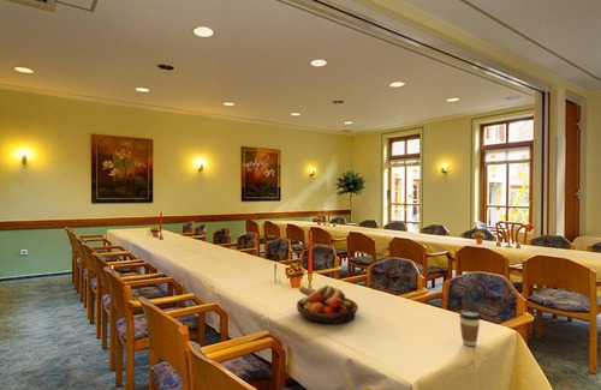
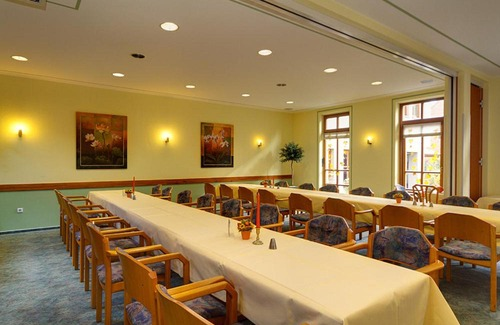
- fruit bowl [296,284,359,325]
- coffee cup [458,310,481,347]
